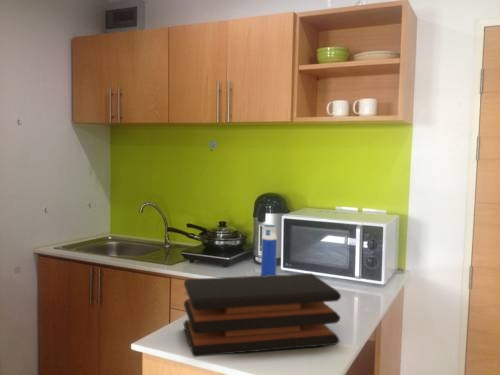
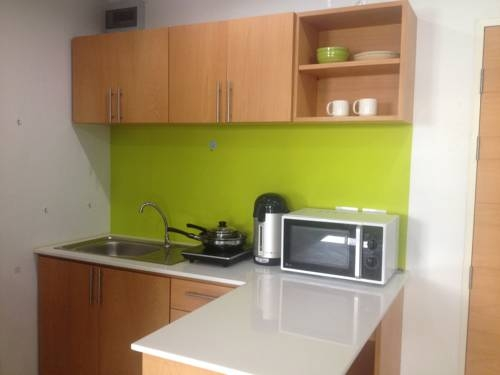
- cutting board [183,273,342,358]
- water bottle [260,222,278,276]
